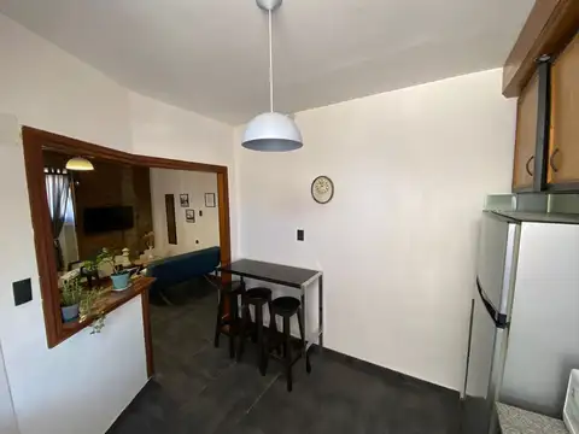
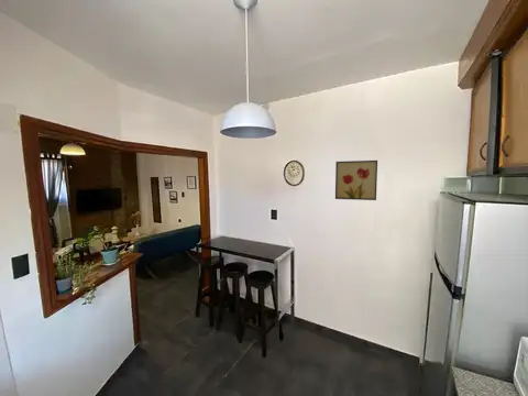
+ wall art [334,160,378,201]
